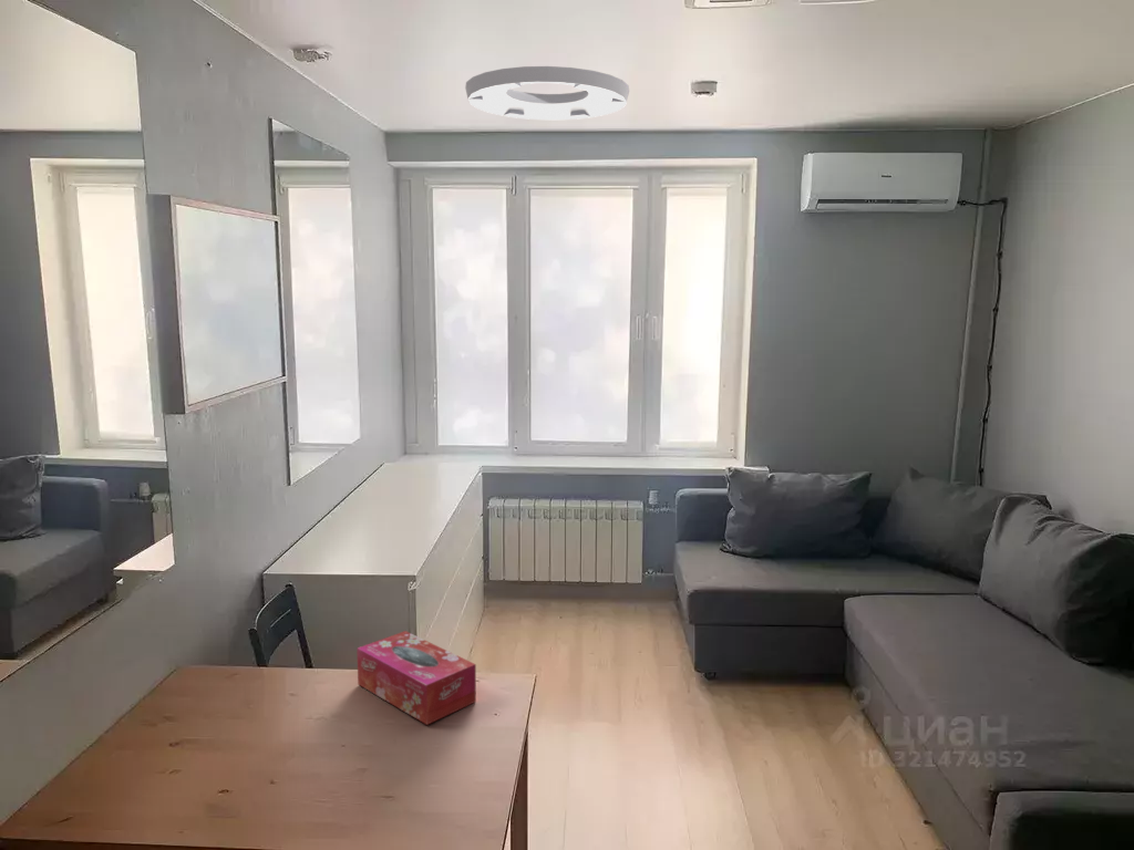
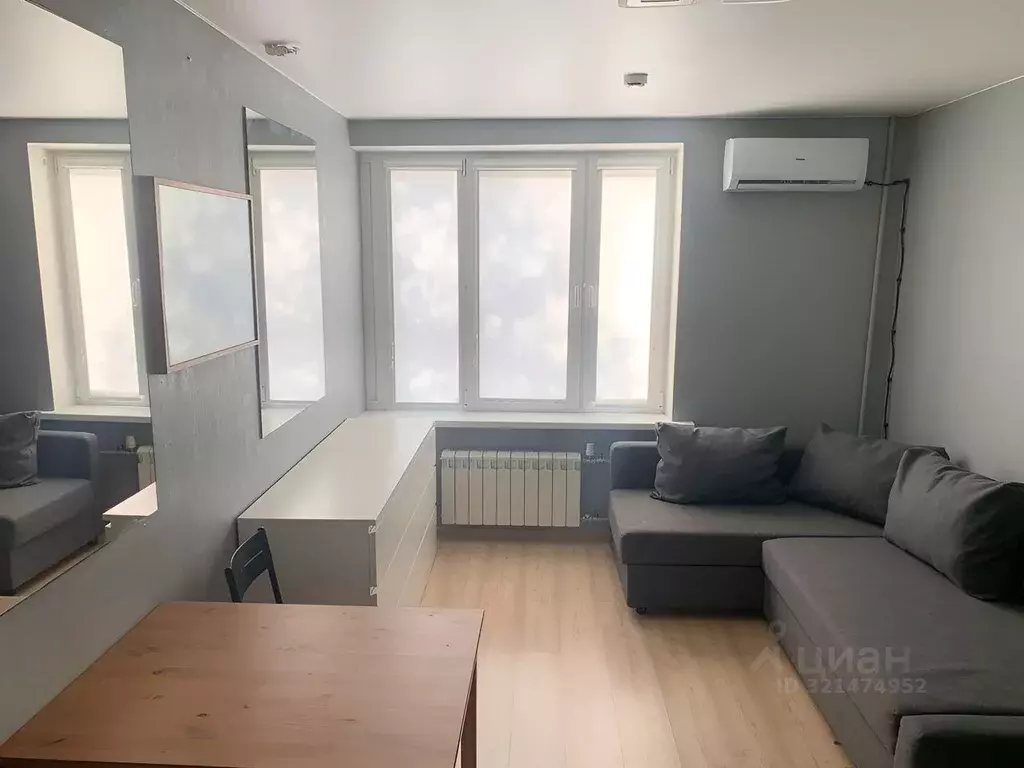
- tissue box [355,630,477,726]
- ceiling light [464,65,630,121]
